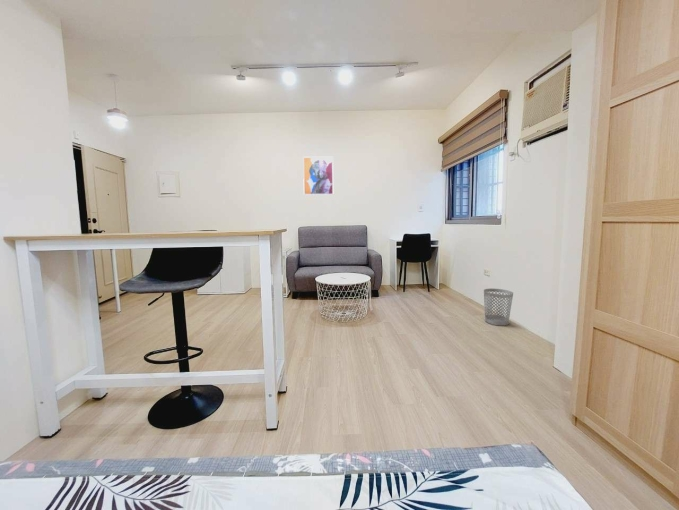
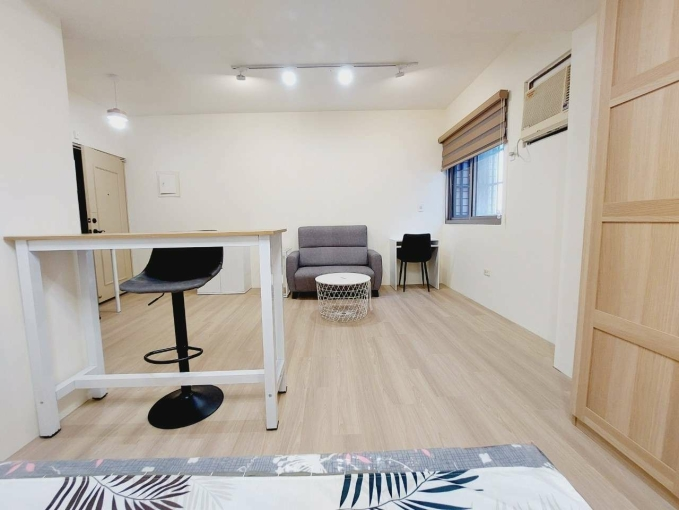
- wastebasket [483,288,514,327]
- wall art [302,156,334,196]
